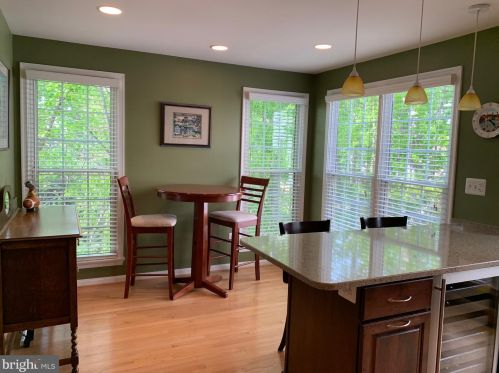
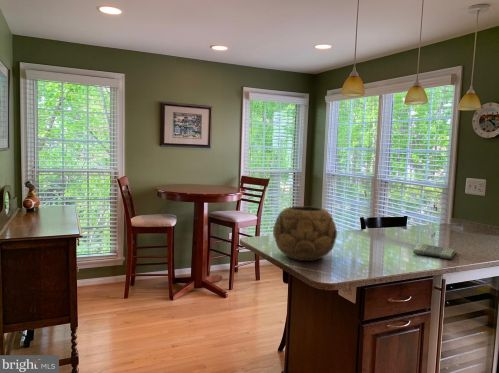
+ decorative bowl [272,205,338,262]
+ dish towel [412,242,457,260]
